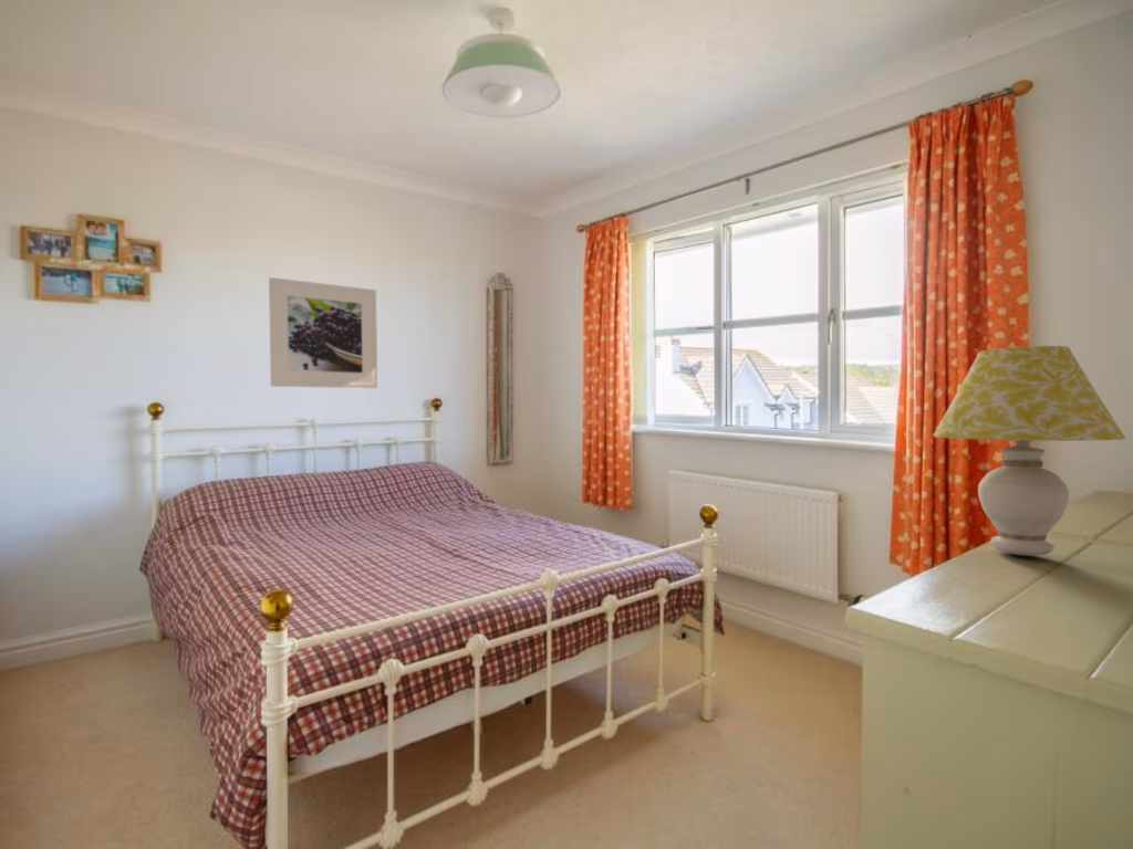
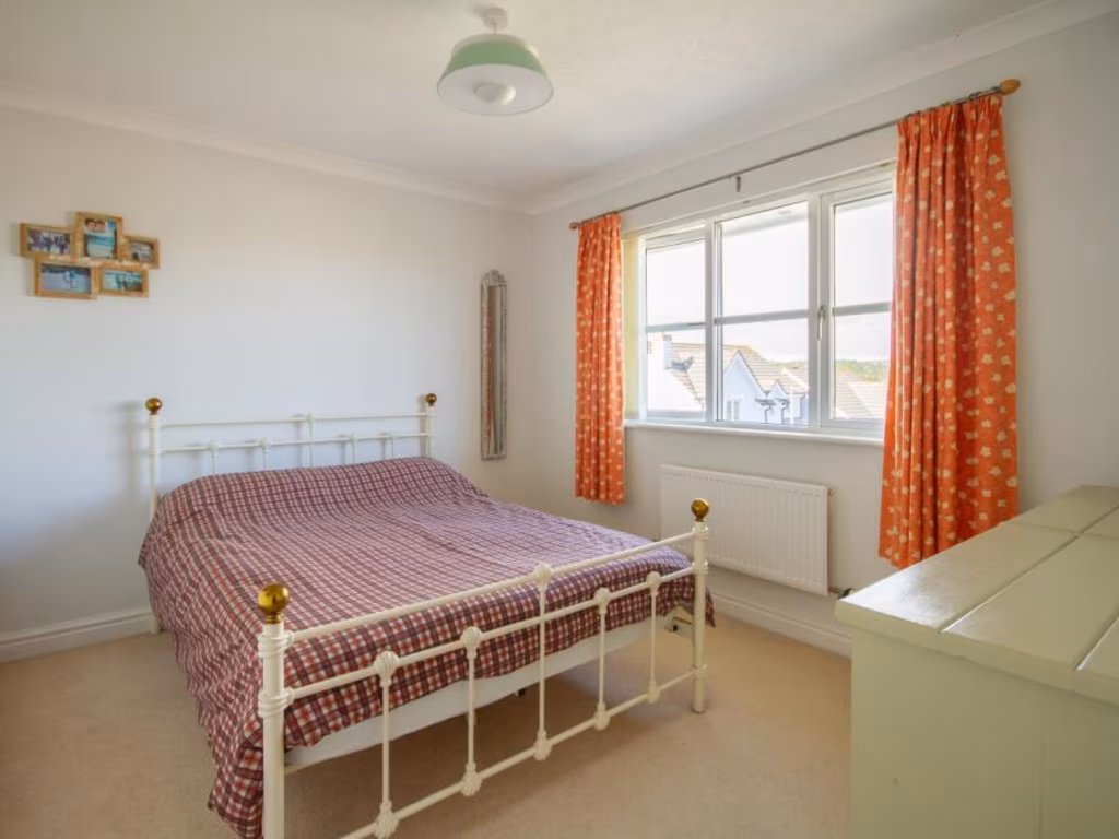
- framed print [268,276,378,389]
- table lamp [932,345,1126,557]
